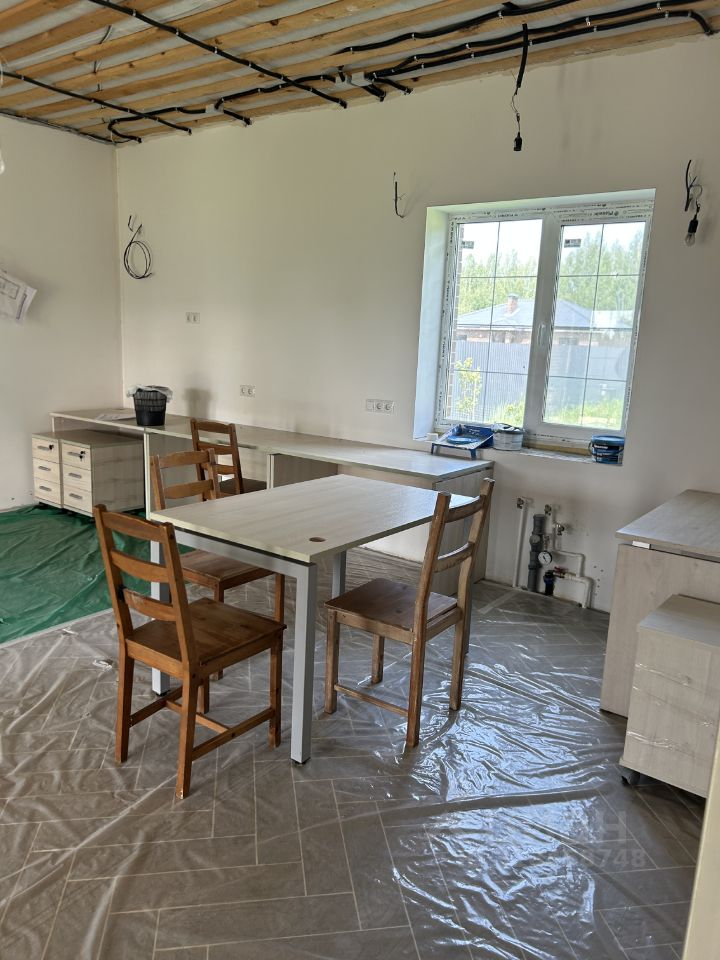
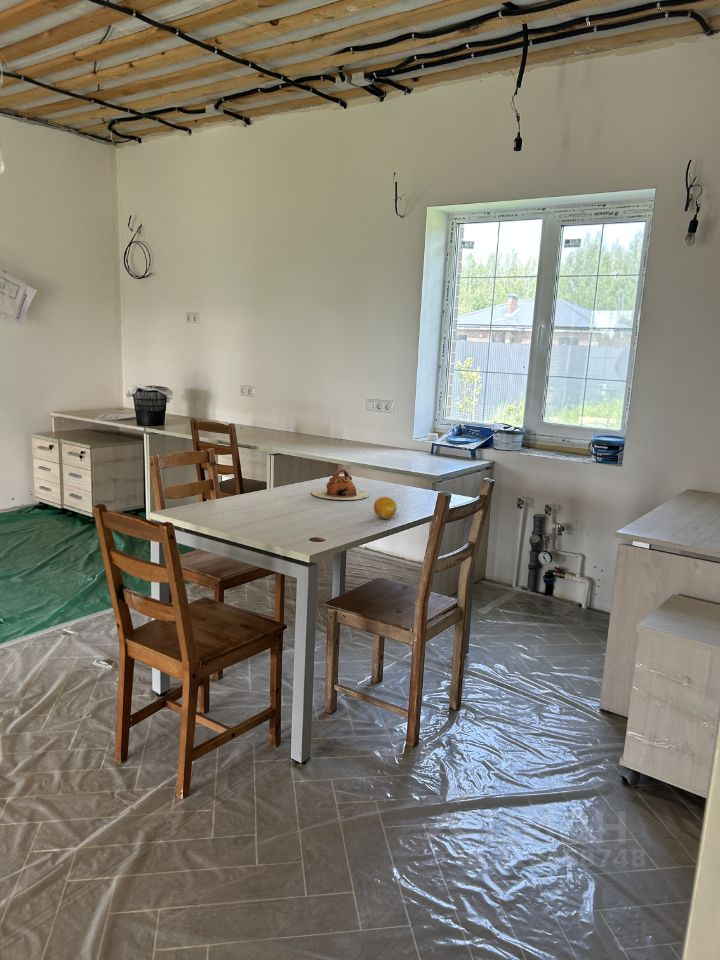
+ fruit [373,496,398,520]
+ teapot [311,468,370,501]
